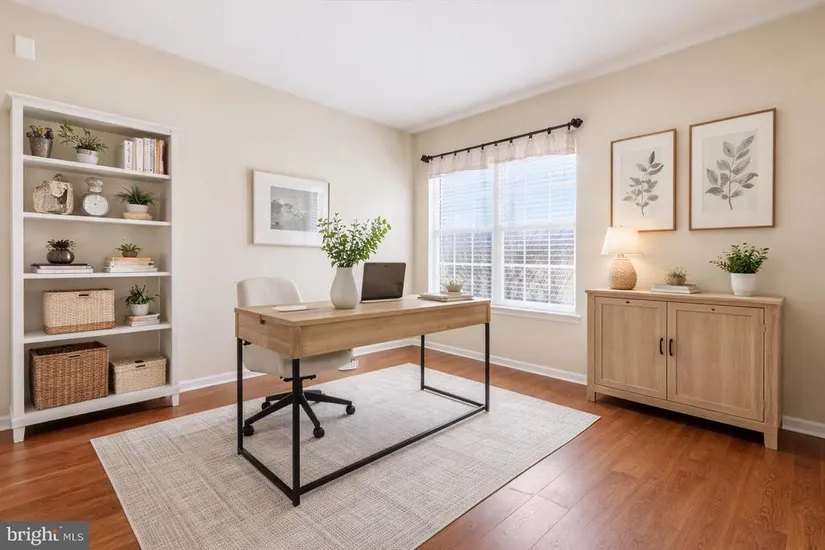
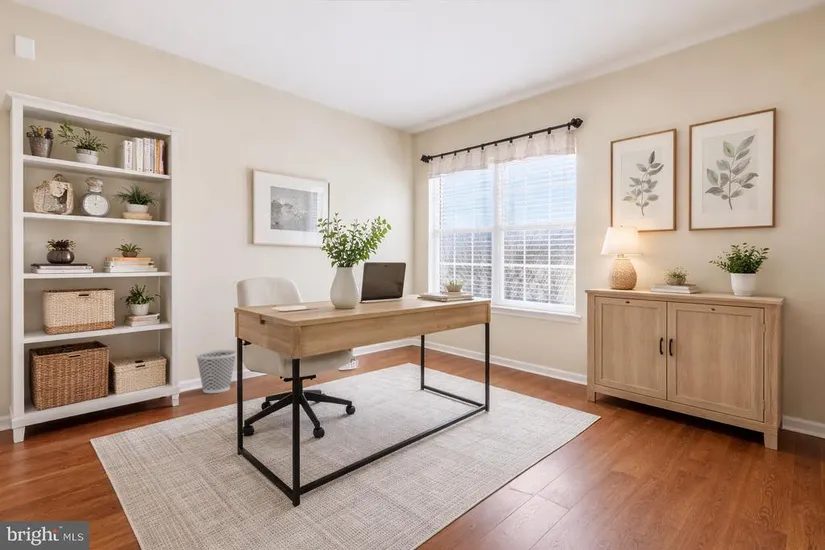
+ wastebasket [195,349,237,394]
